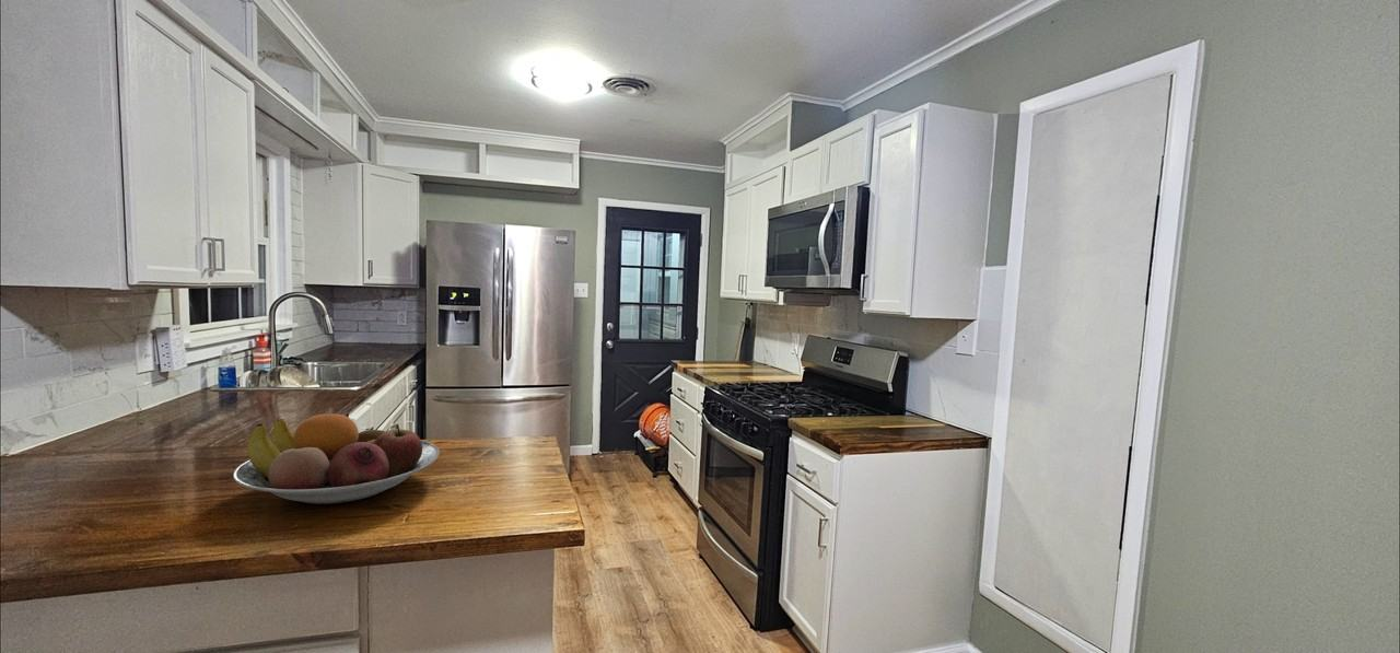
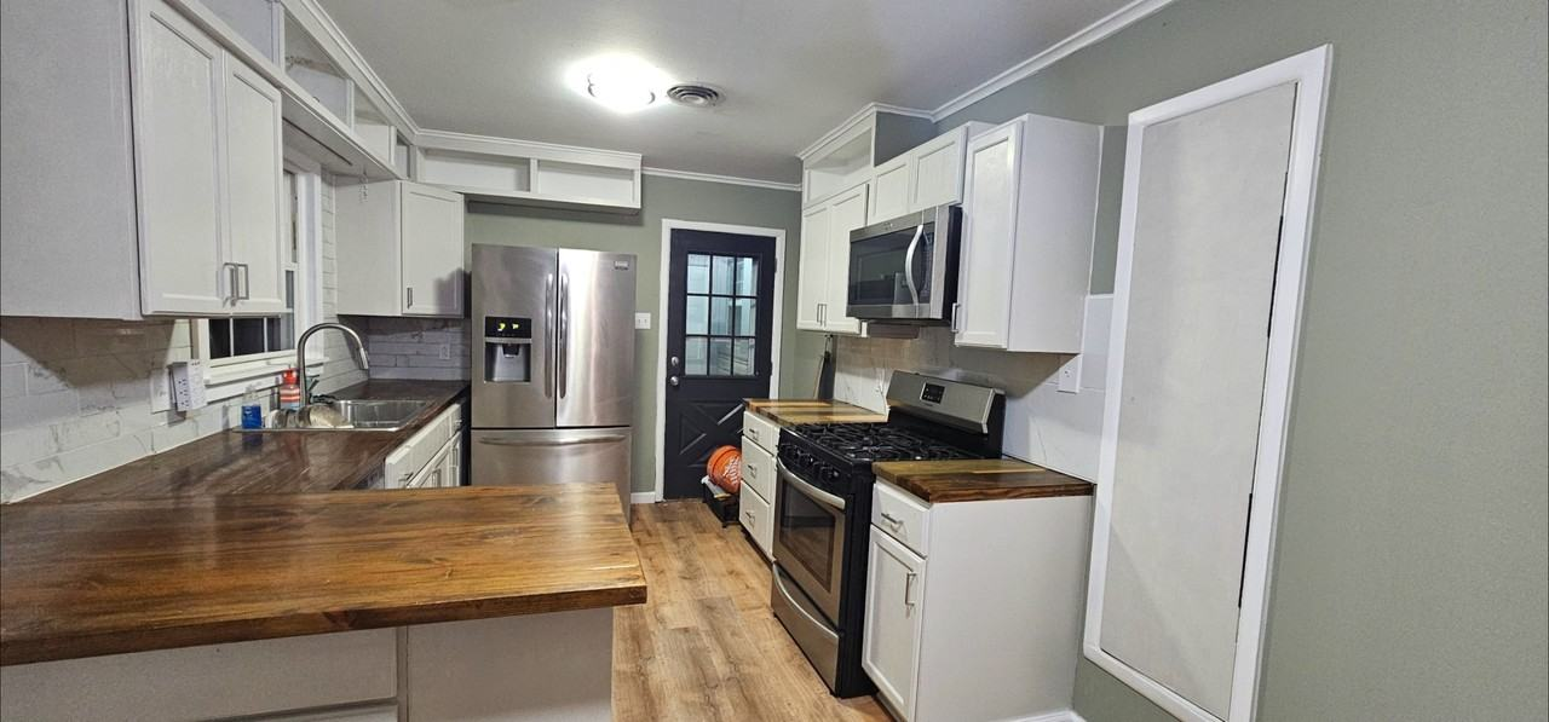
- fruit bowl [232,412,441,505]
